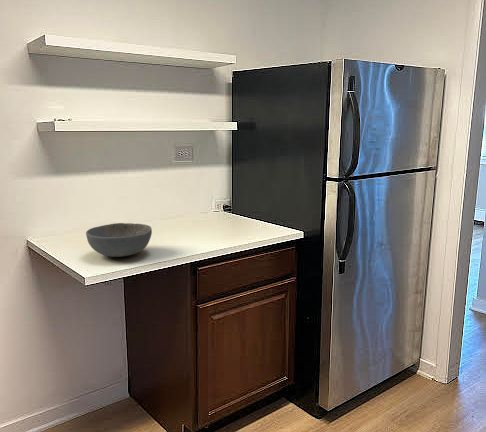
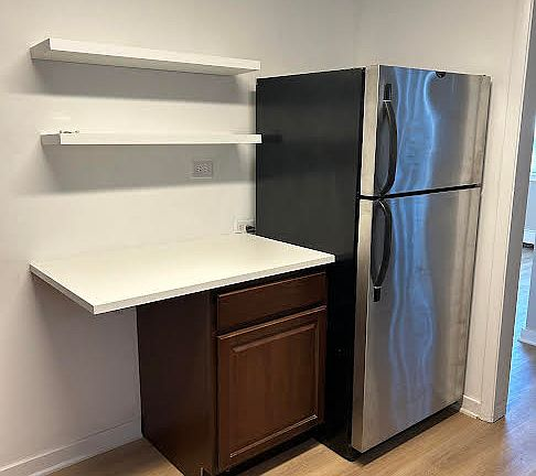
- bowl [85,222,153,258]
